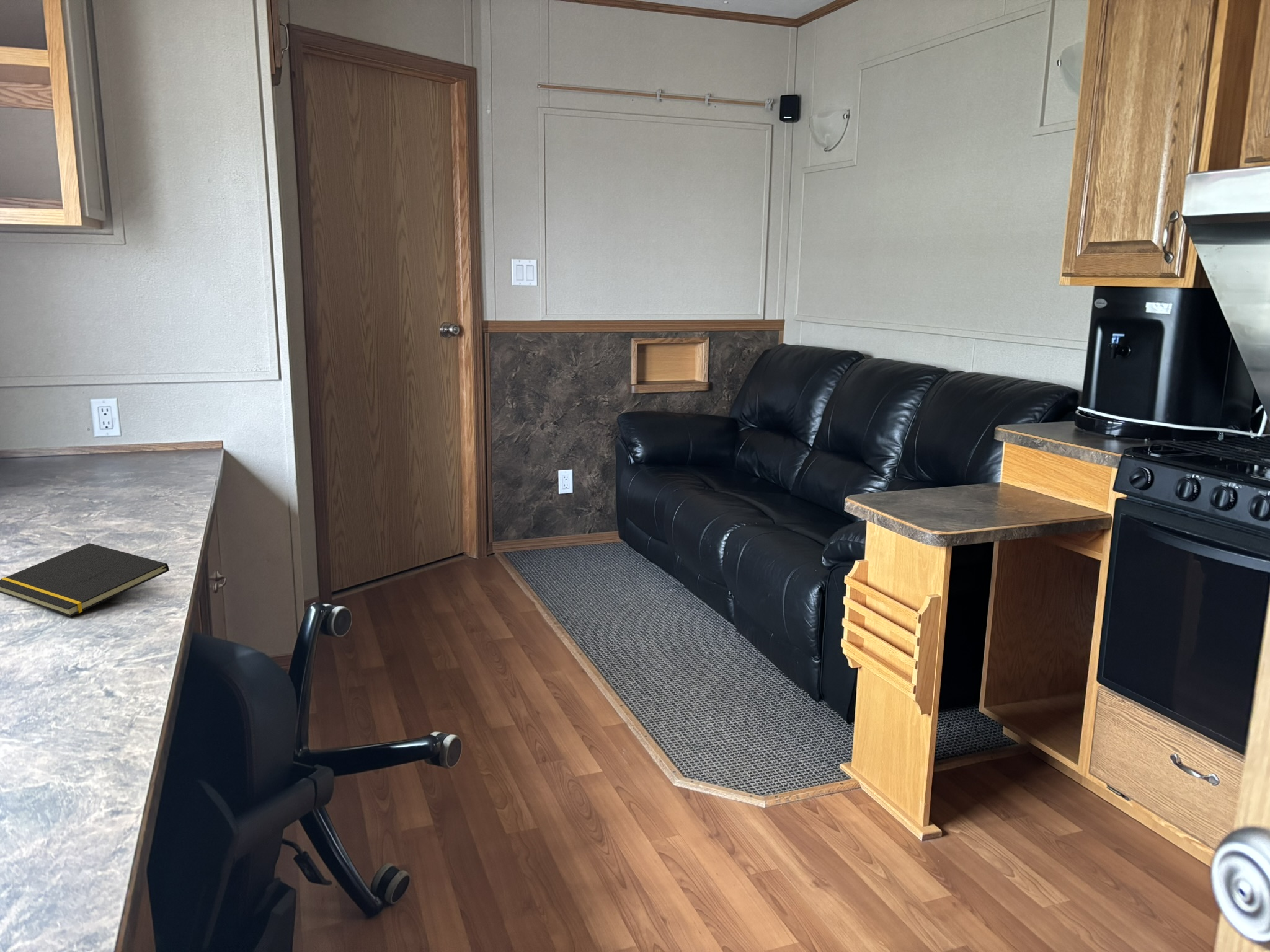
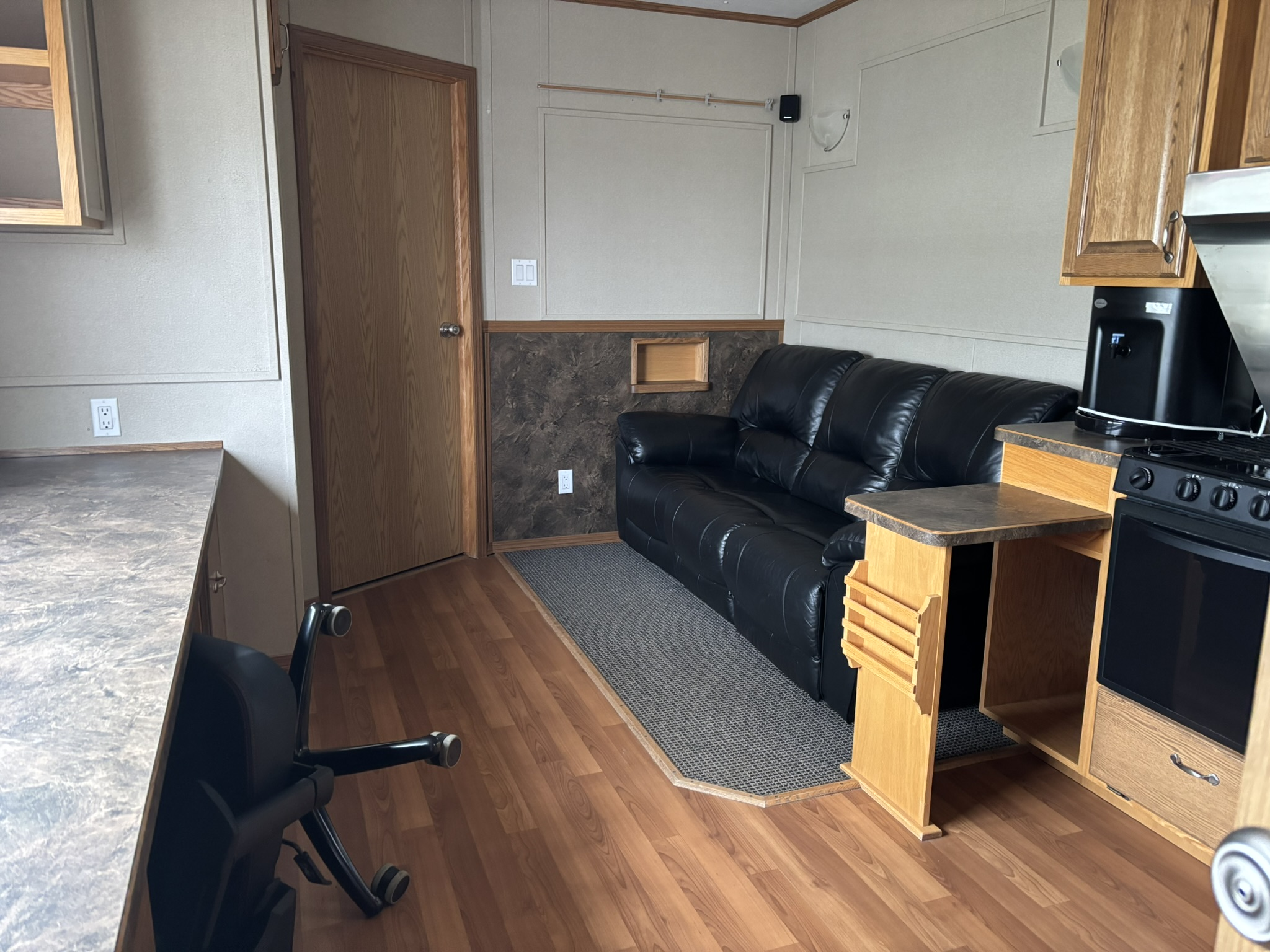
- notepad [0,542,169,617]
